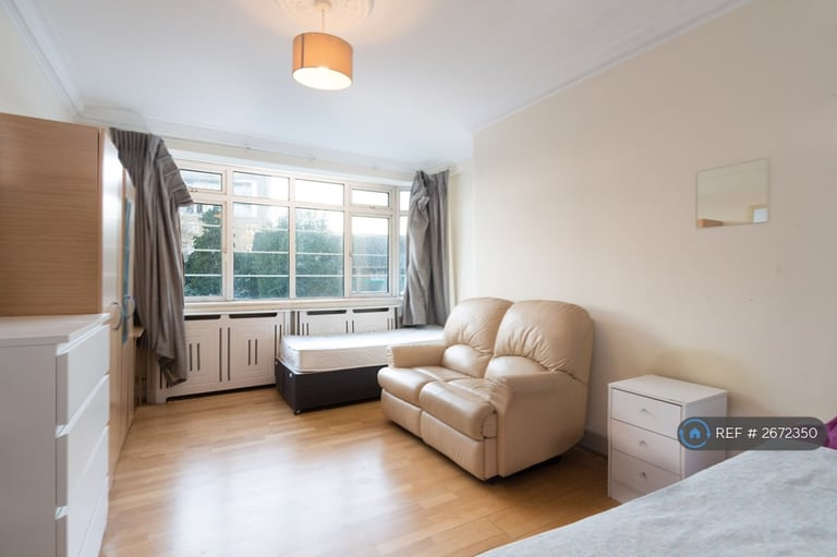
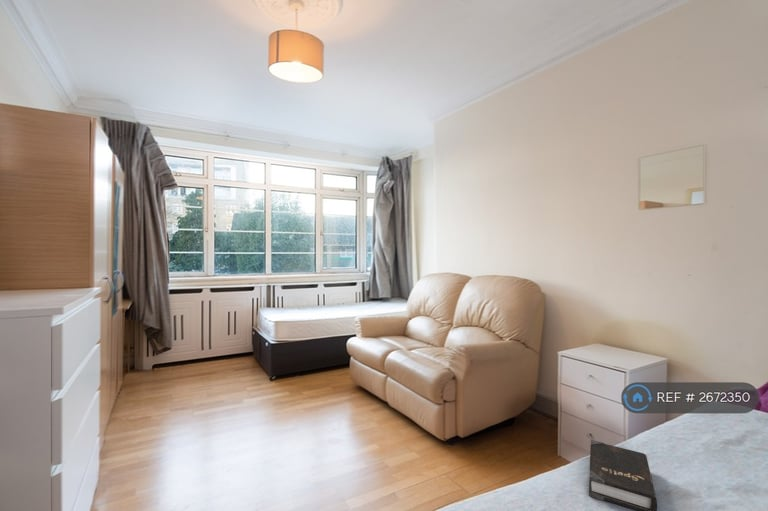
+ hardback book [588,439,658,511]
